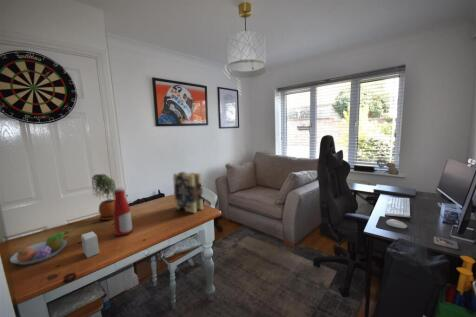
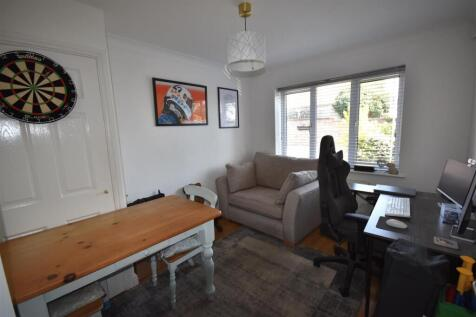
- bottle [113,186,134,237]
- small box [80,230,100,259]
- potted plant [91,173,117,221]
- book [172,170,204,214]
- fruit bowl [9,230,70,266]
